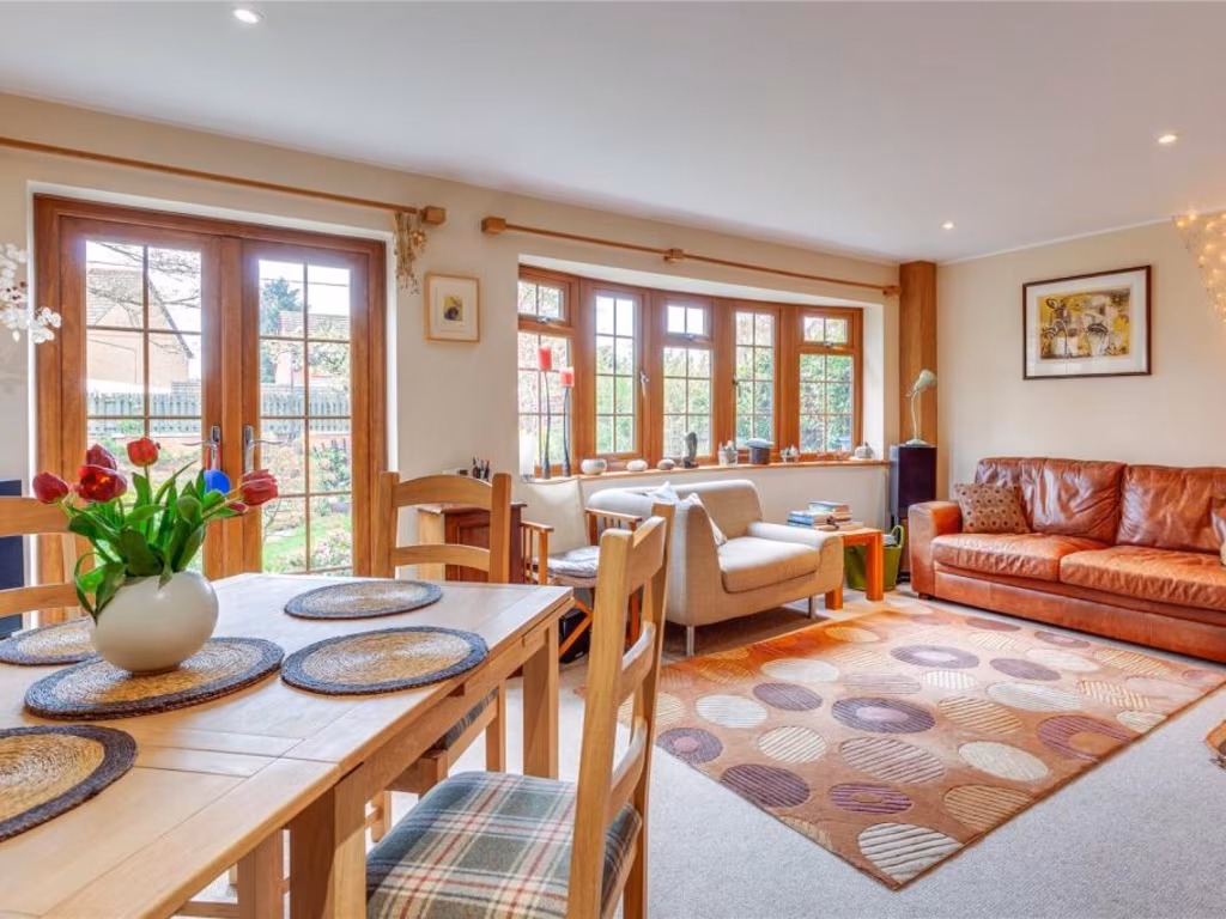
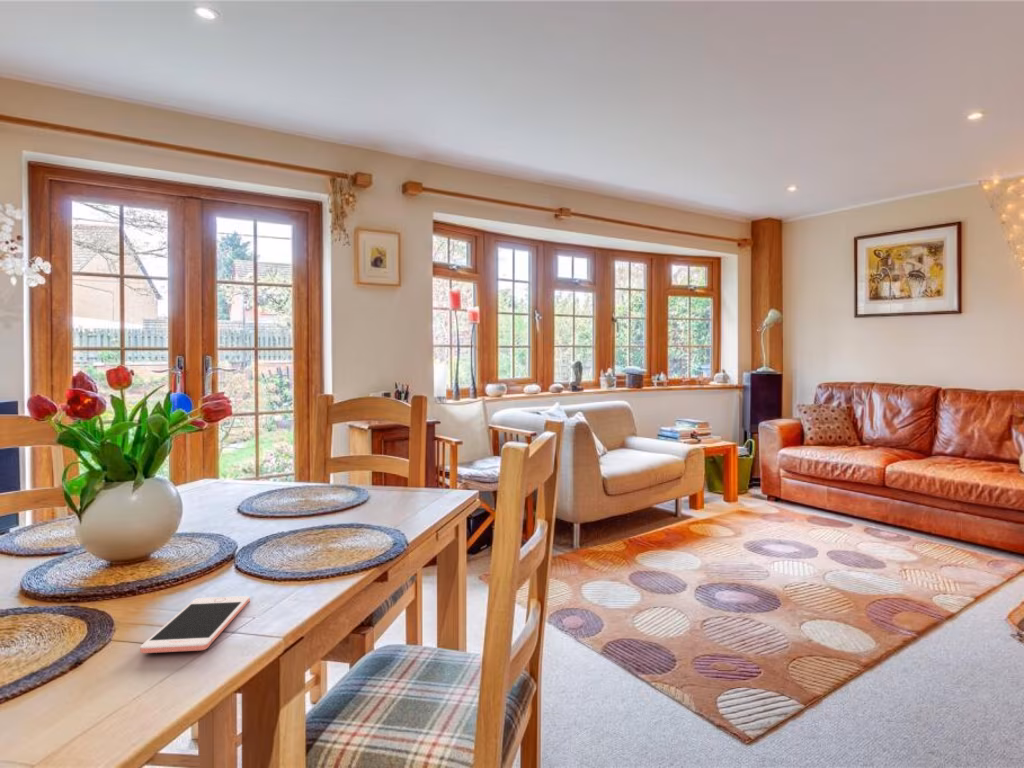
+ cell phone [139,595,251,654]
